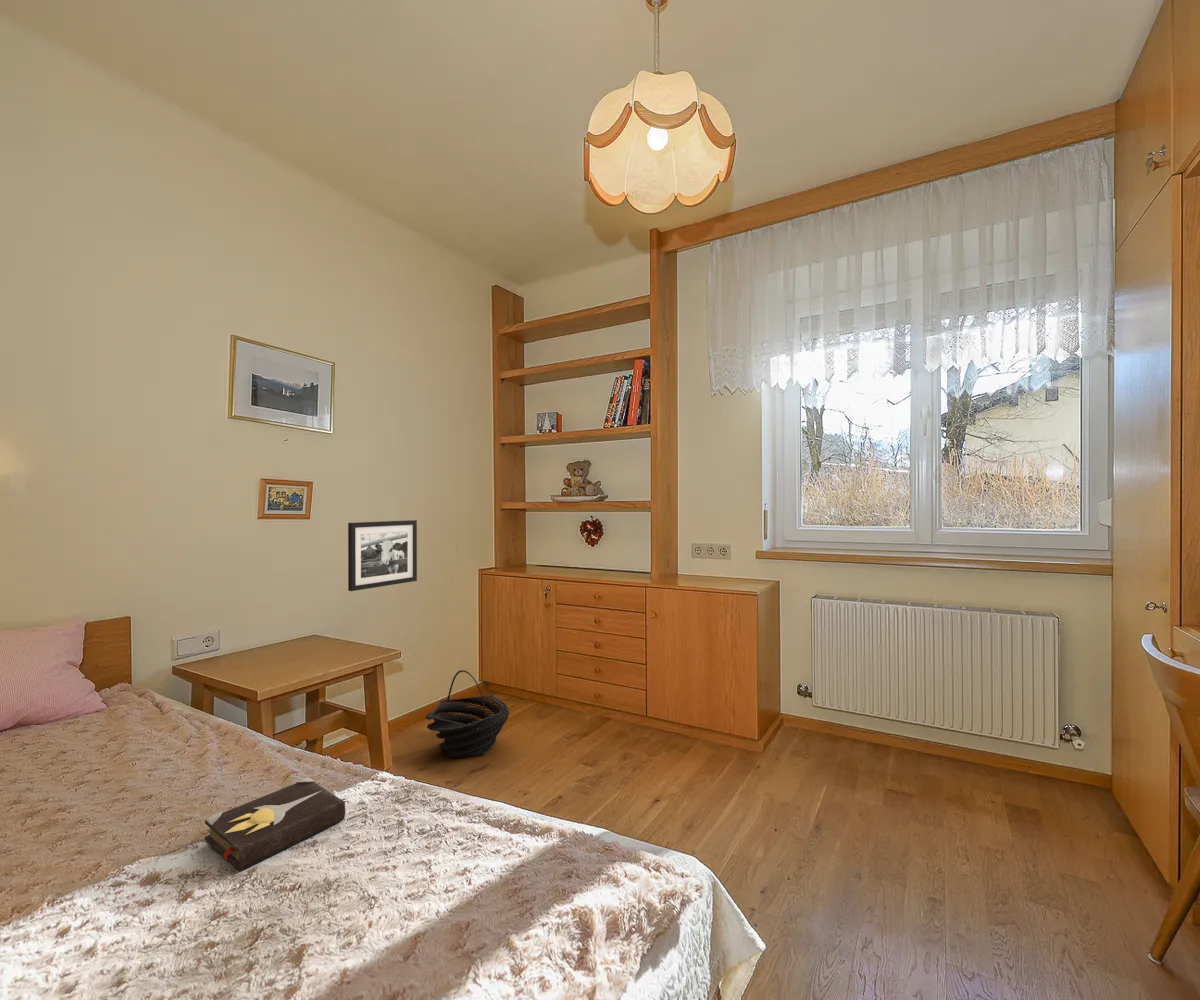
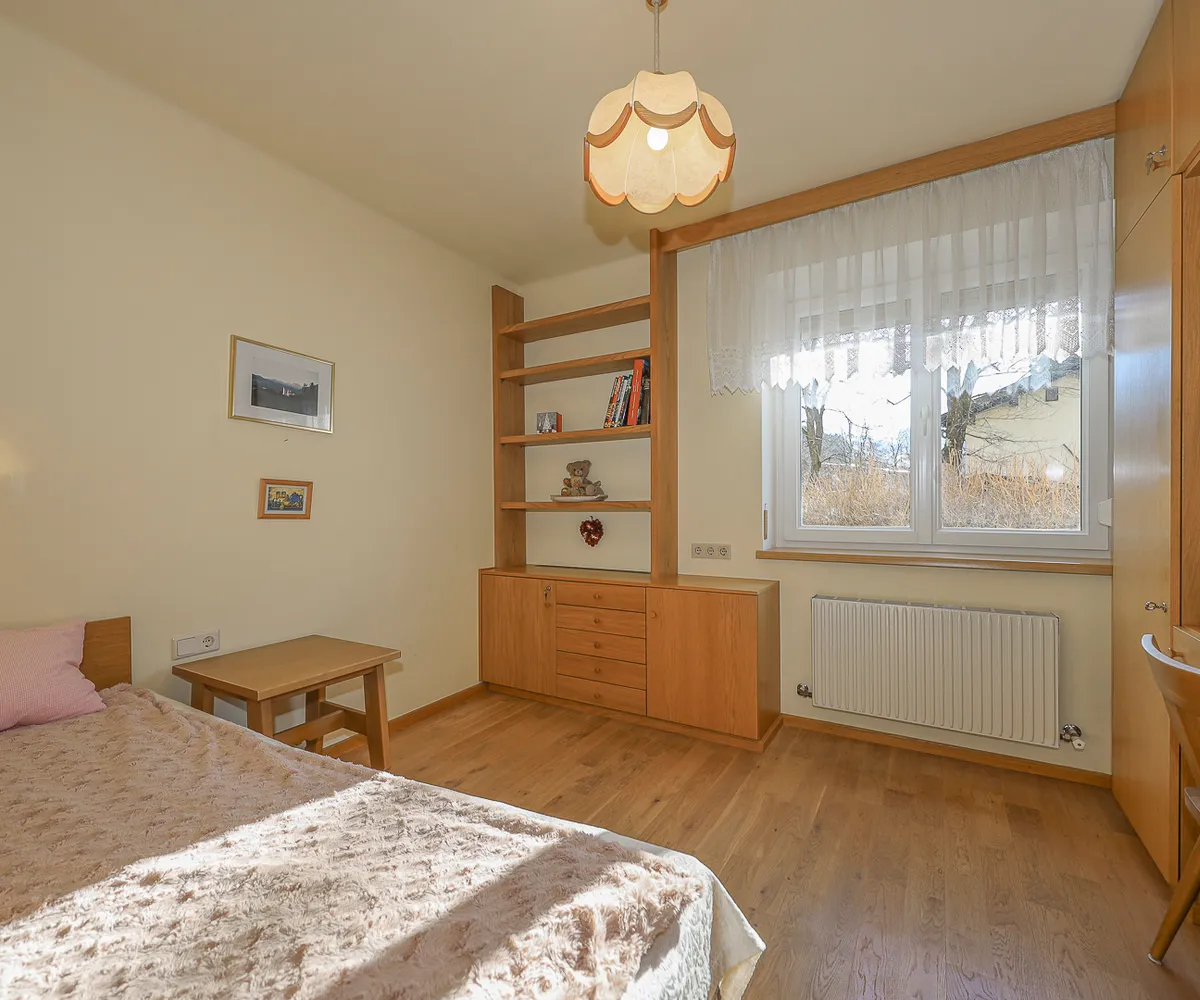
- hardback book [204,777,349,872]
- basket [425,669,510,759]
- picture frame [347,519,418,592]
